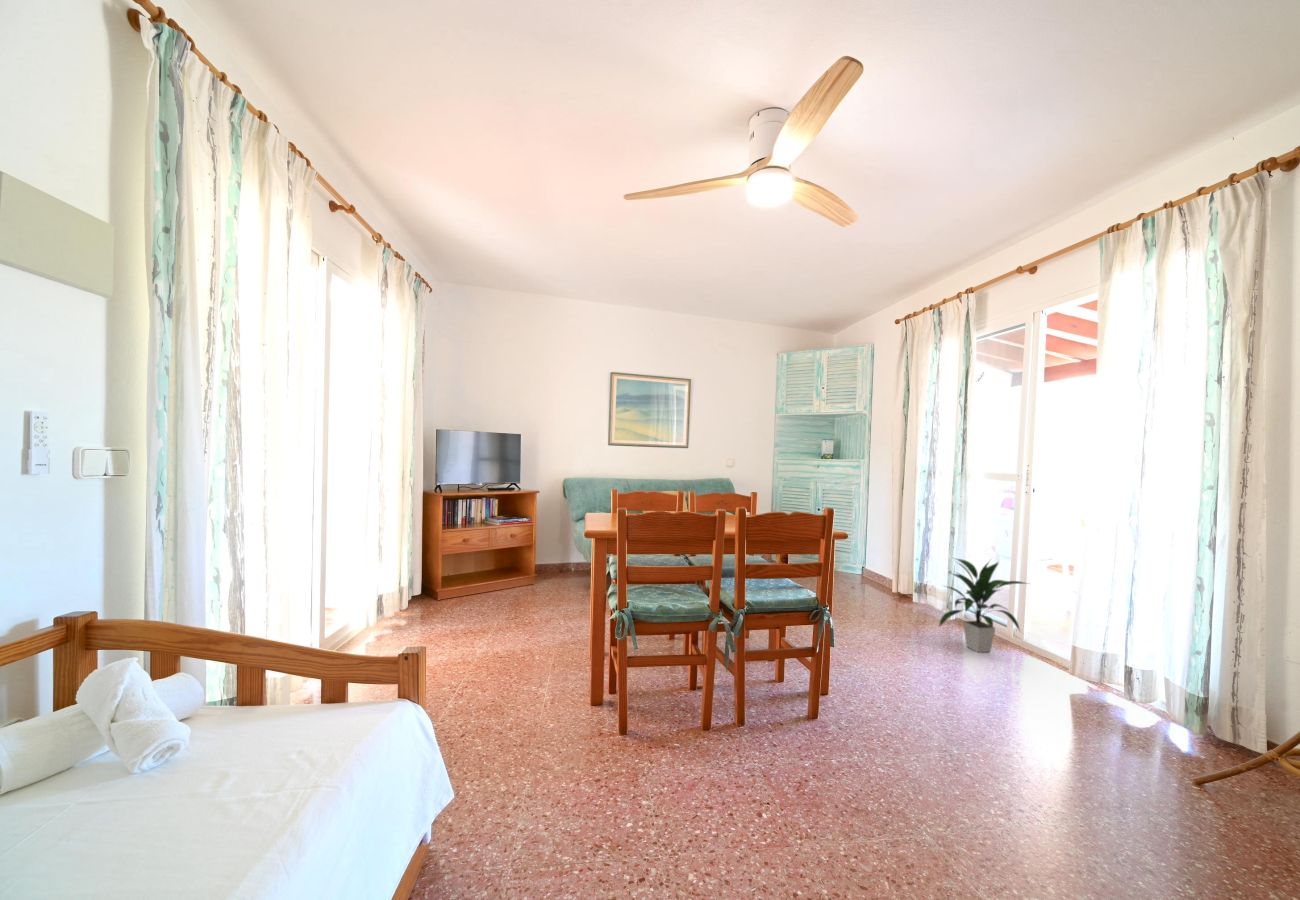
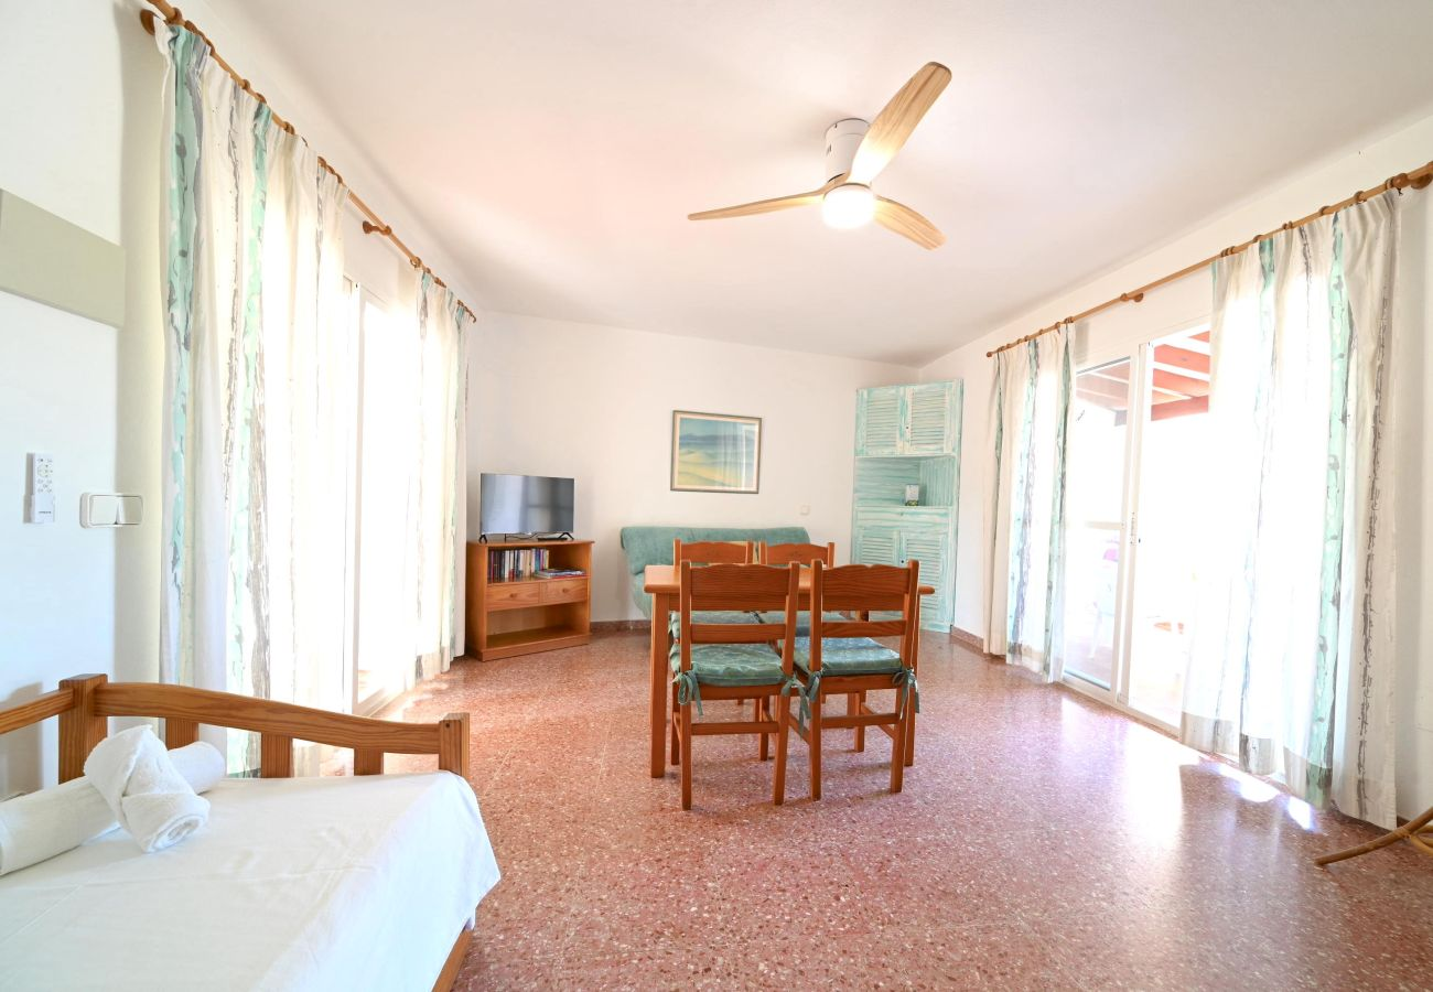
- indoor plant [937,556,1030,653]
